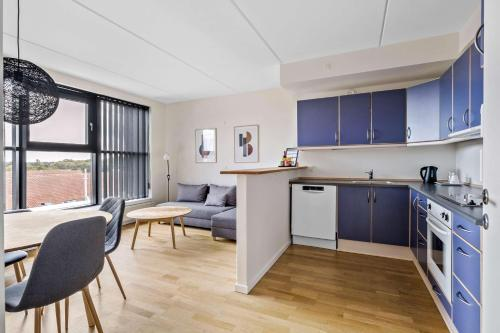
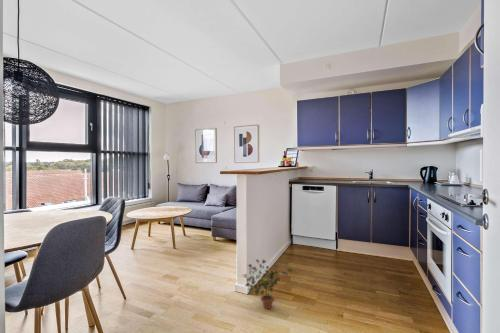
+ potted plant [239,259,293,310]
